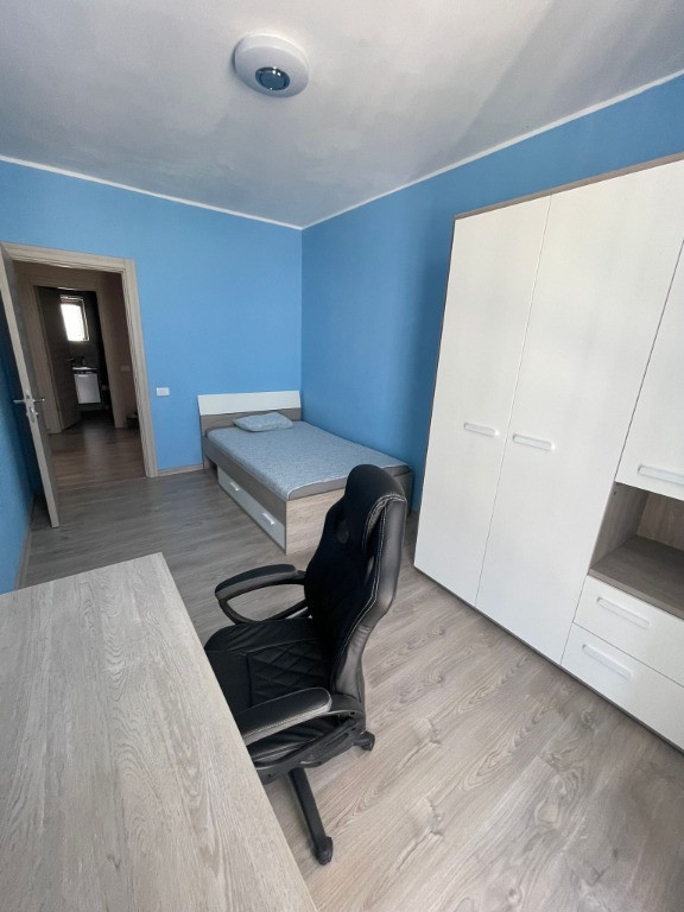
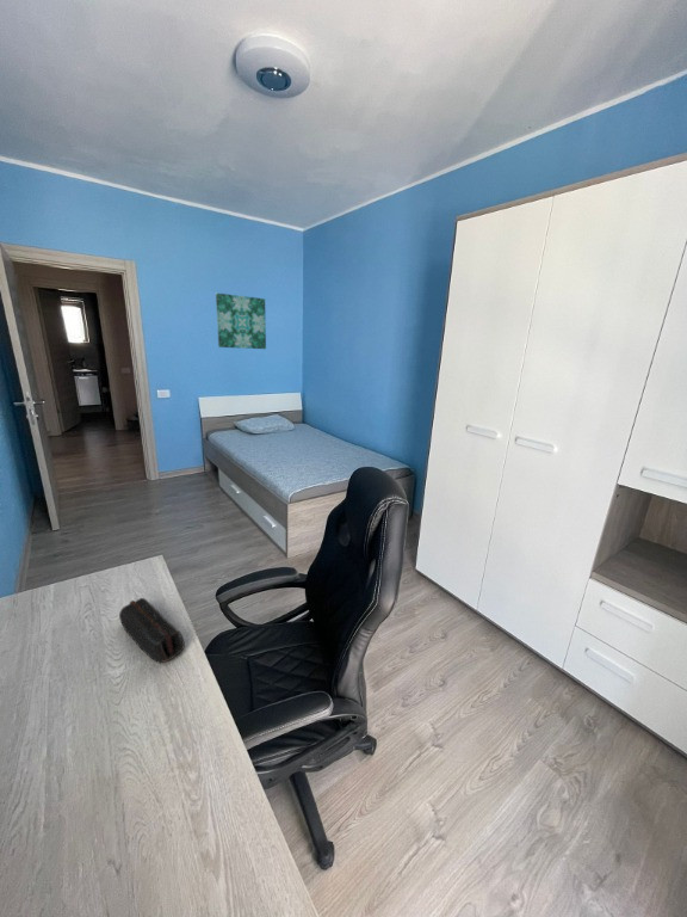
+ wall art [215,293,267,350]
+ pencil case [118,597,186,664]
